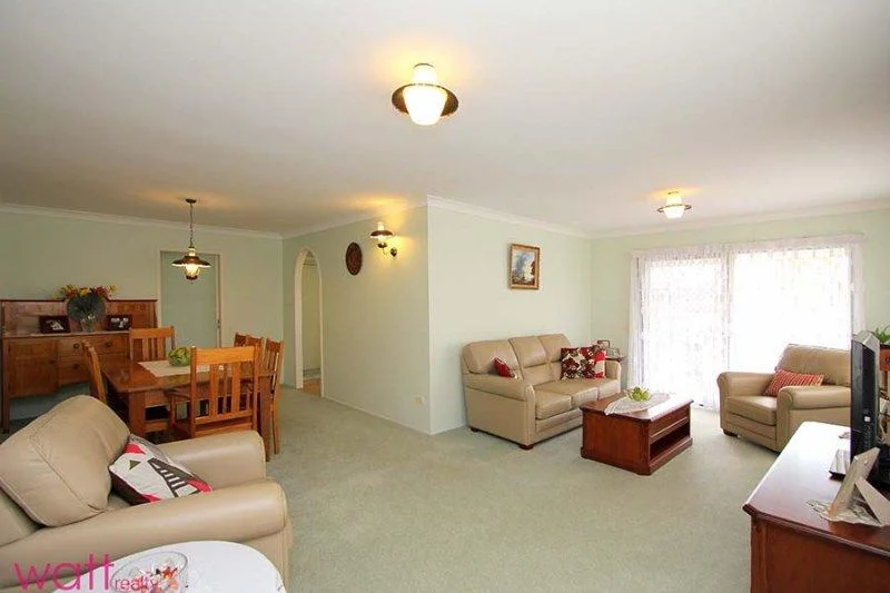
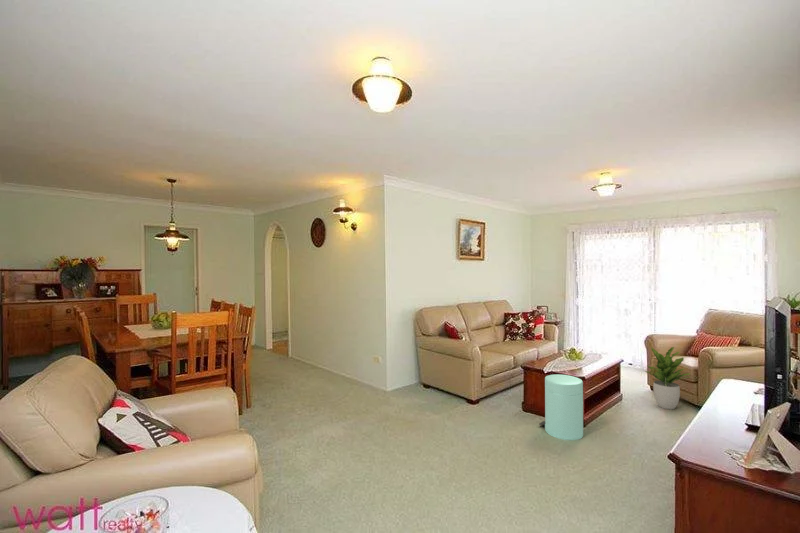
+ trash can [538,373,584,441]
+ potted plant [644,346,691,410]
